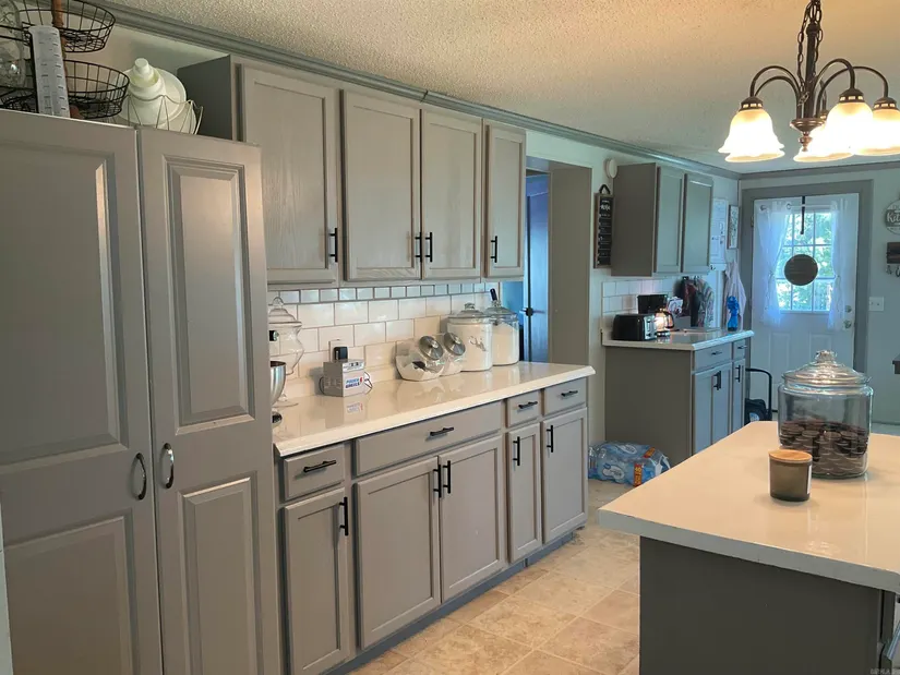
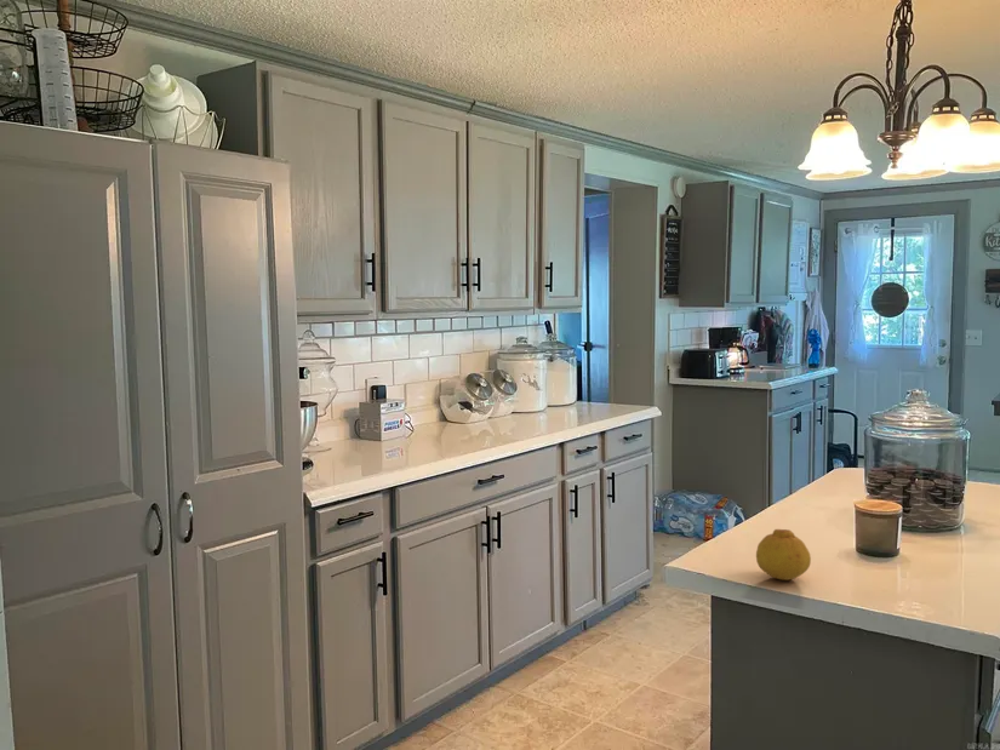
+ fruit [755,528,812,582]
